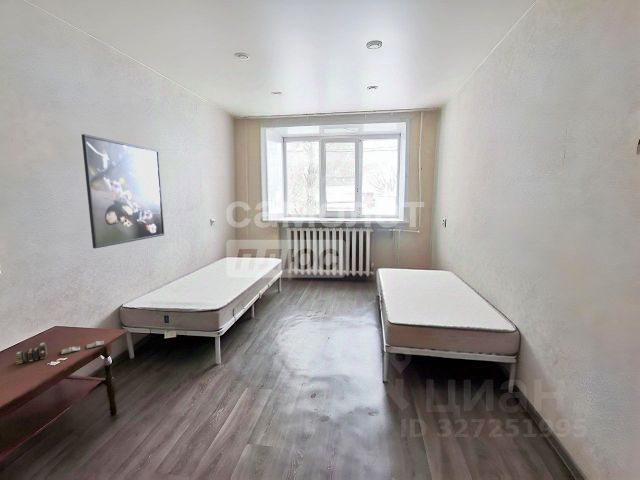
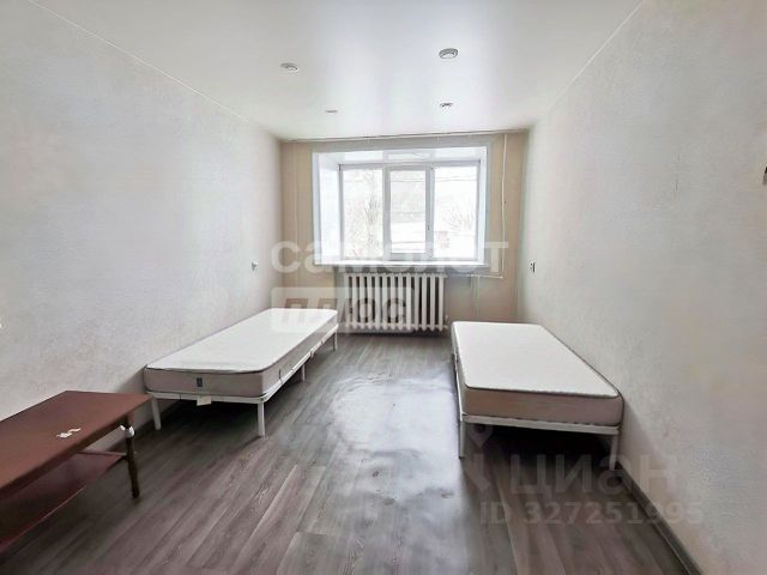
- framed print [81,133,165,249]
- book [14,340,105,365]
